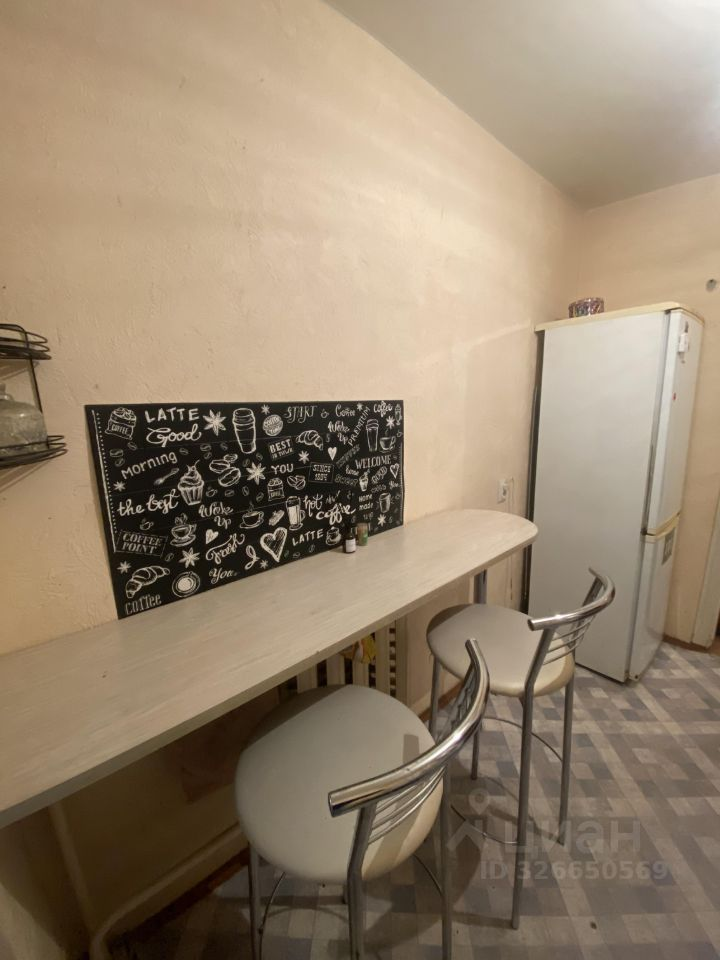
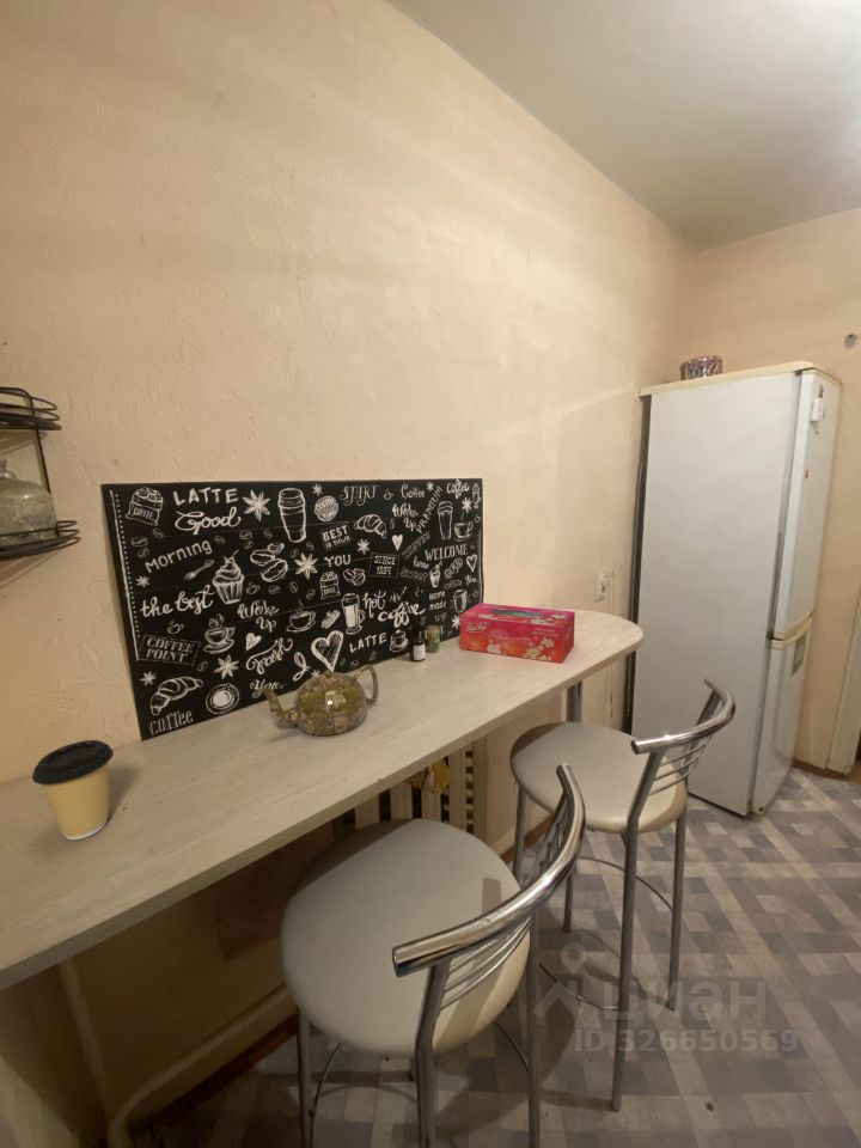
+ coffee cup [31,739,115,841]
+ teapot [256,664,379,737]
+ tissue box [459,602,576,665]
